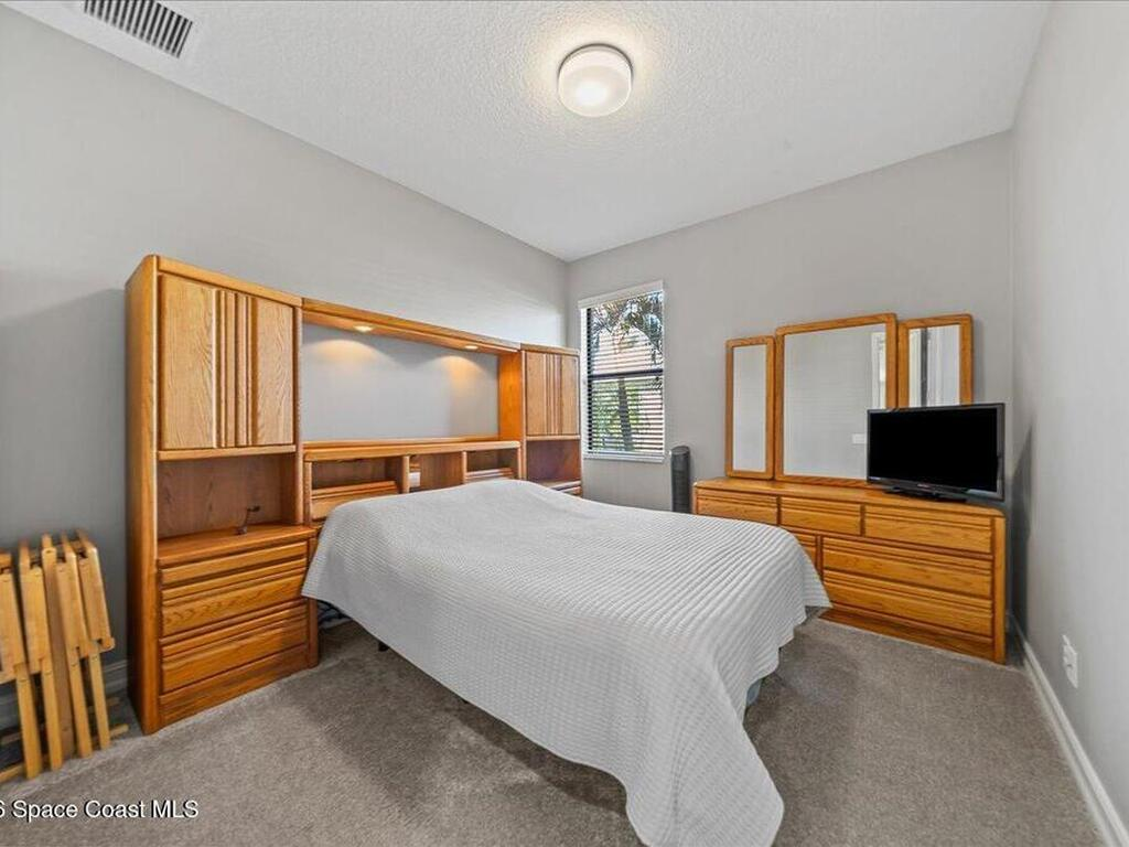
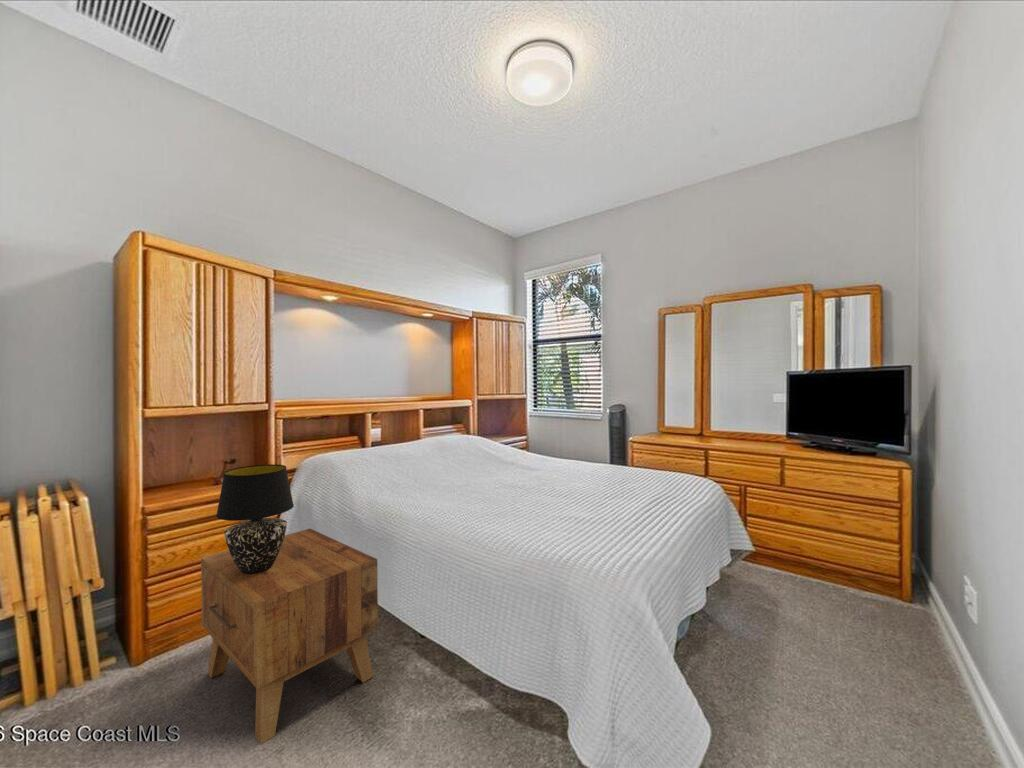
+ side table [200,528,379,745]
+ table lamp [215,463,295,574]
